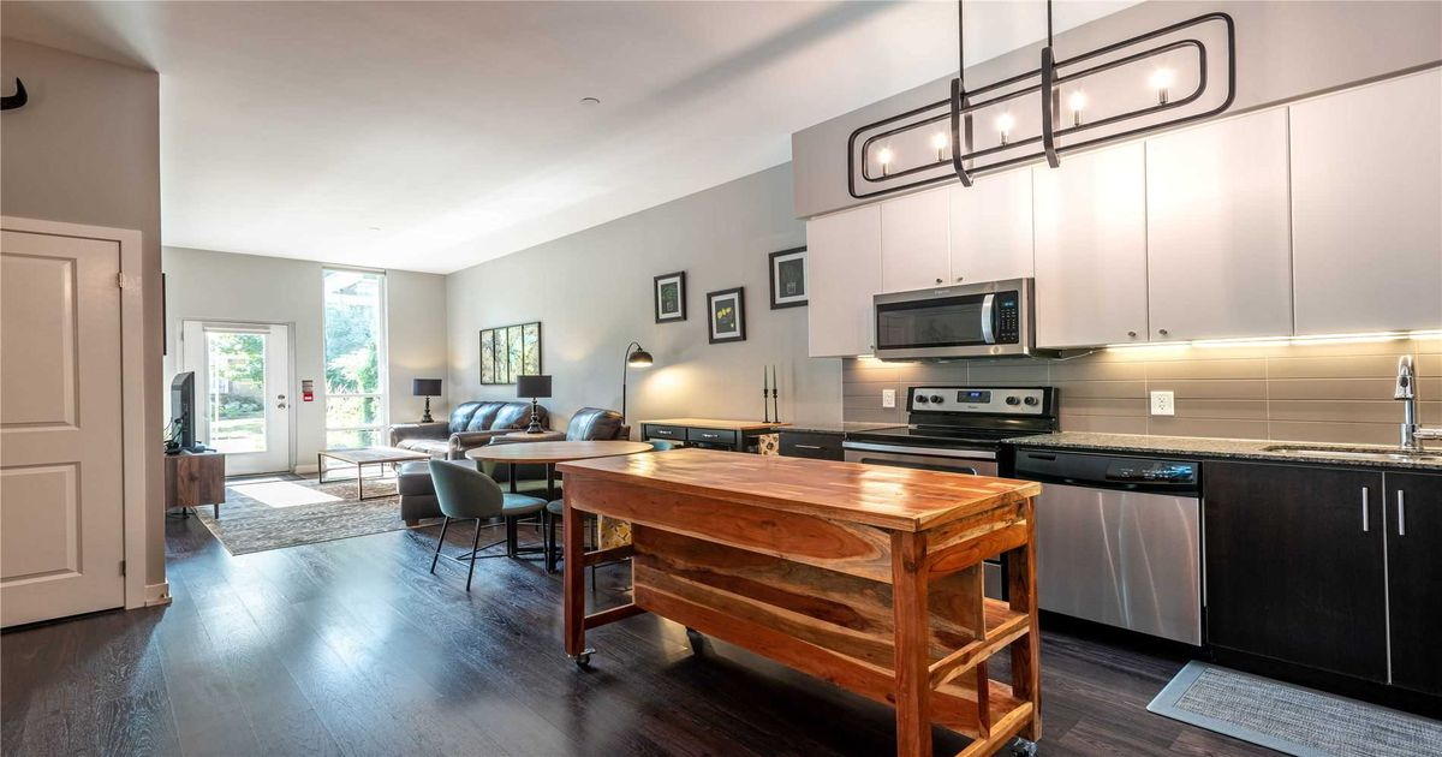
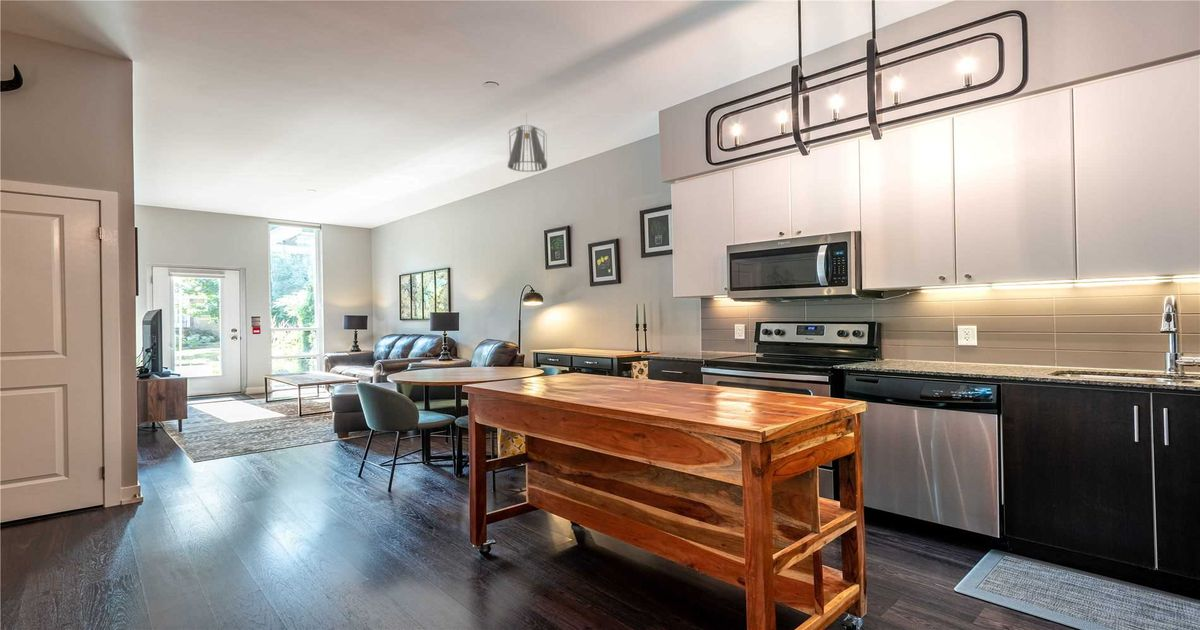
+ pendant light [506,112,548,173]
